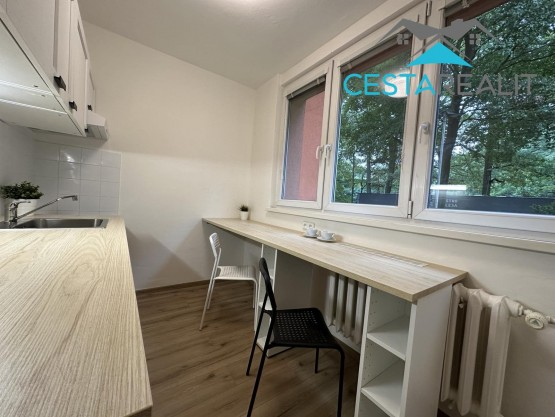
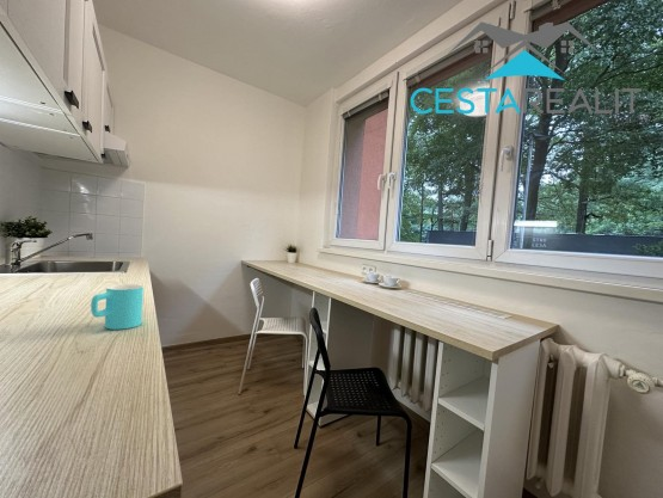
+ cup [90,283,145,331]
